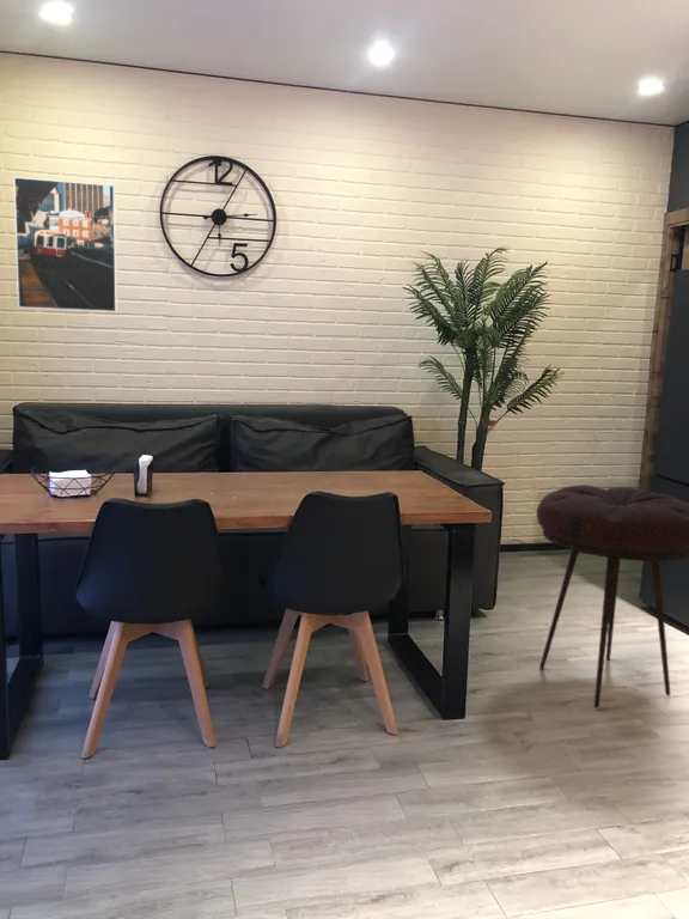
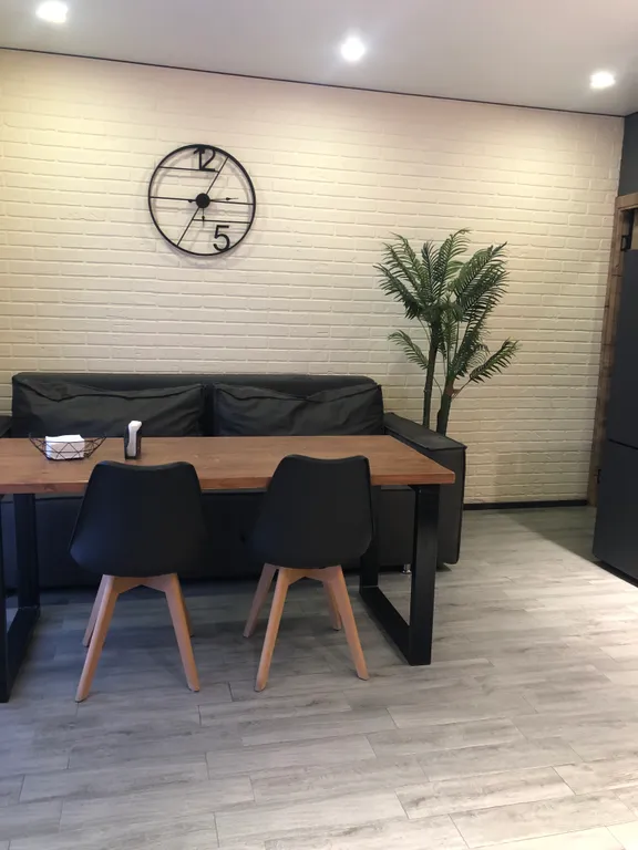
- stool [536,483,689,710]
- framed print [12,176,117,314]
